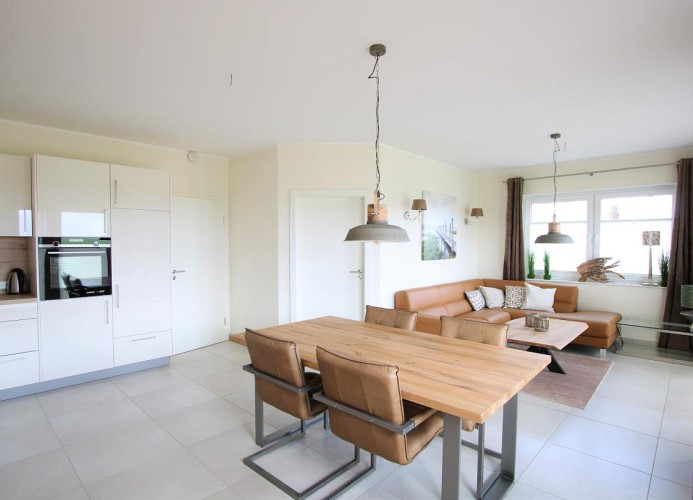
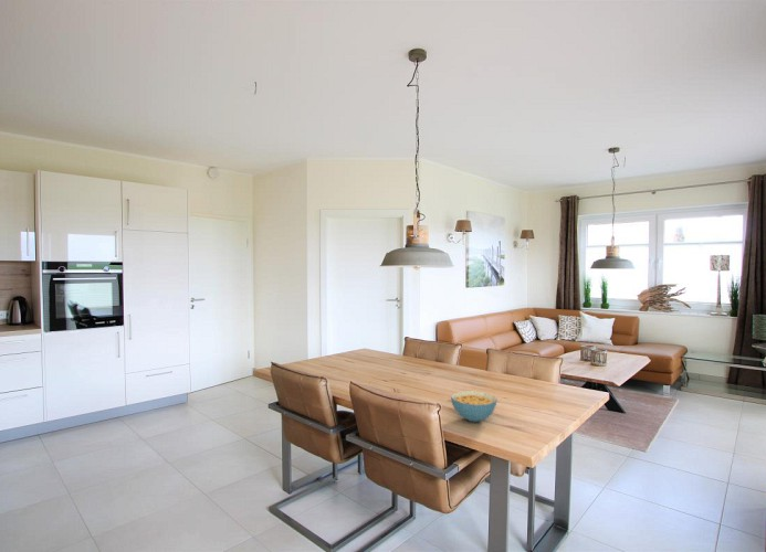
+ cereal bowl [450,390,499,423]
